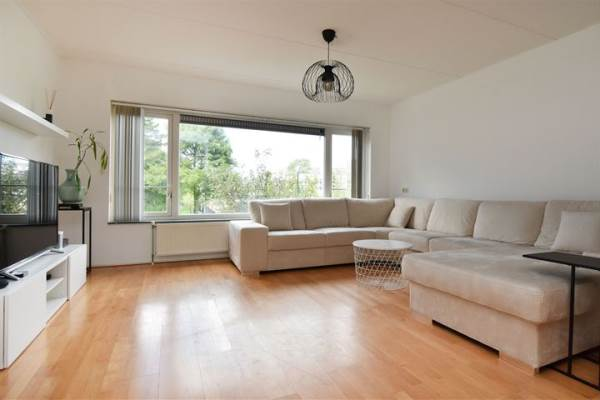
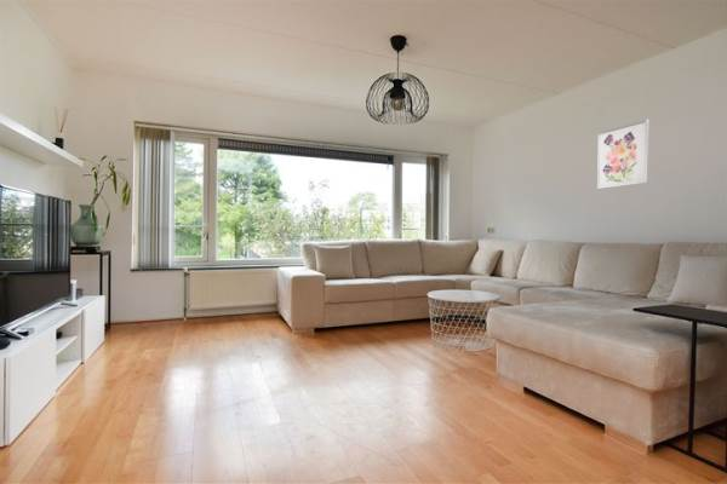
+ wall art [596,119,652,190]
